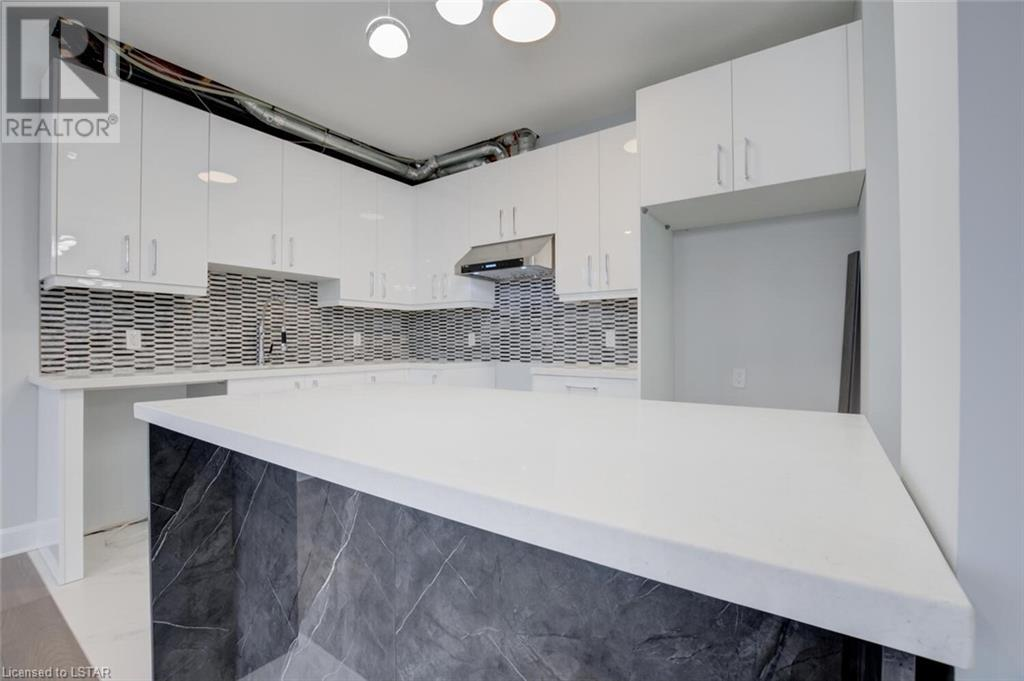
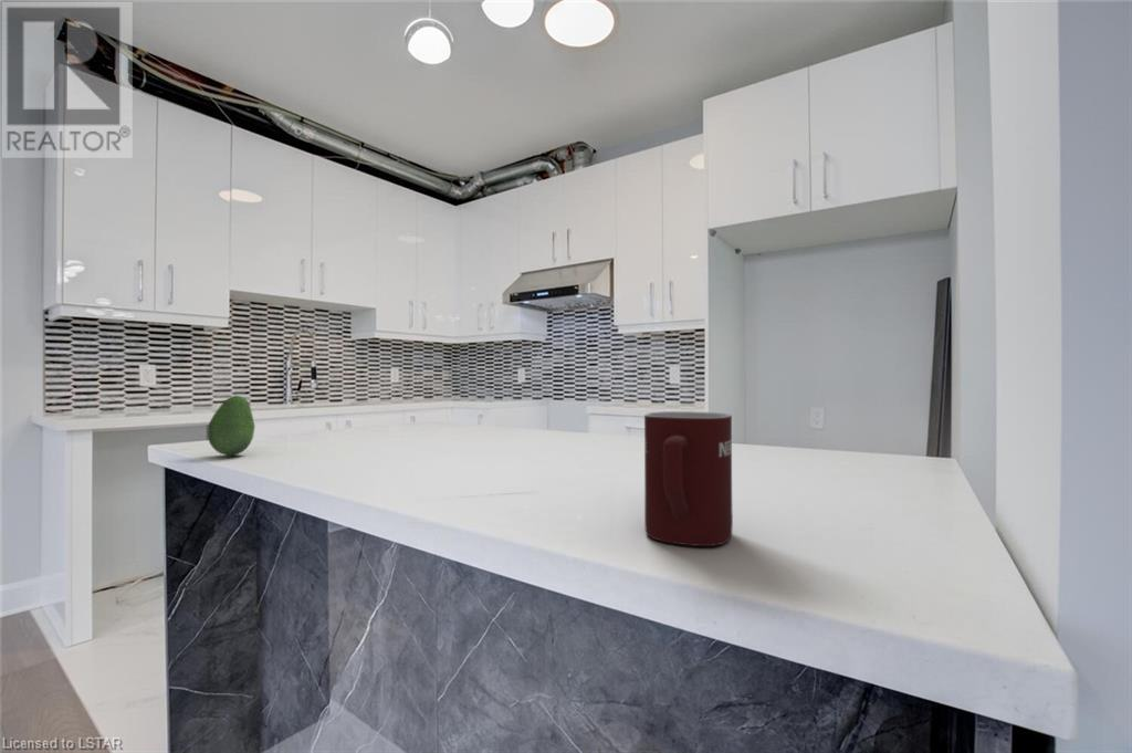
+ fruit [207,395,256,457]
+ mug [643,410,734,547]
